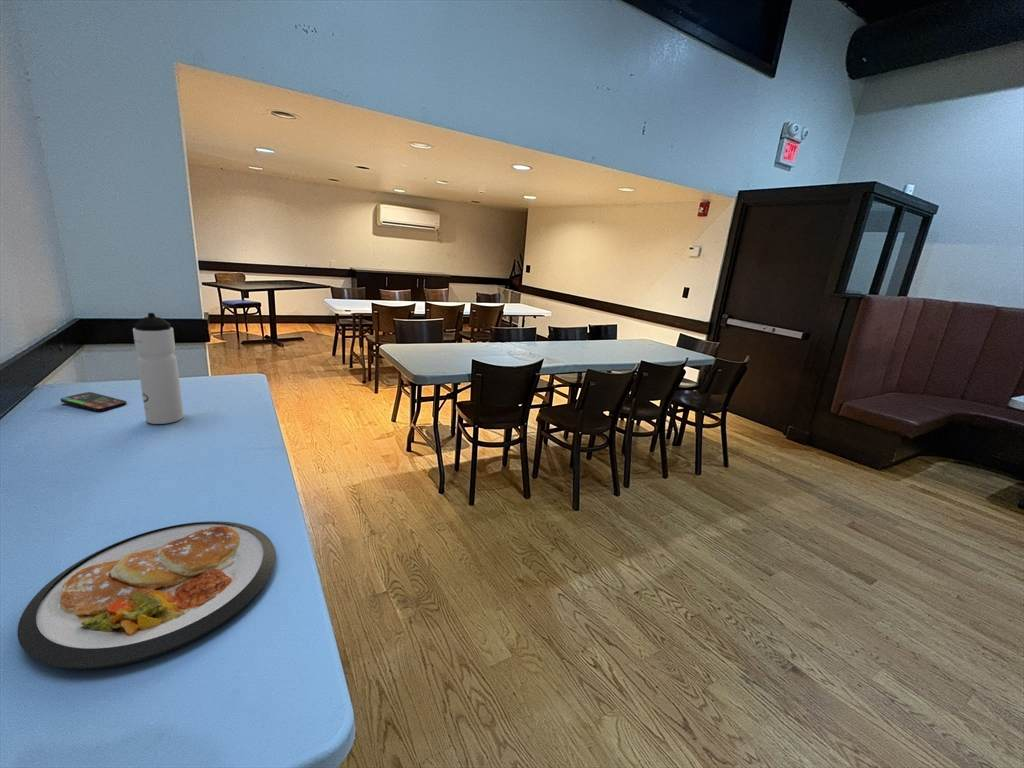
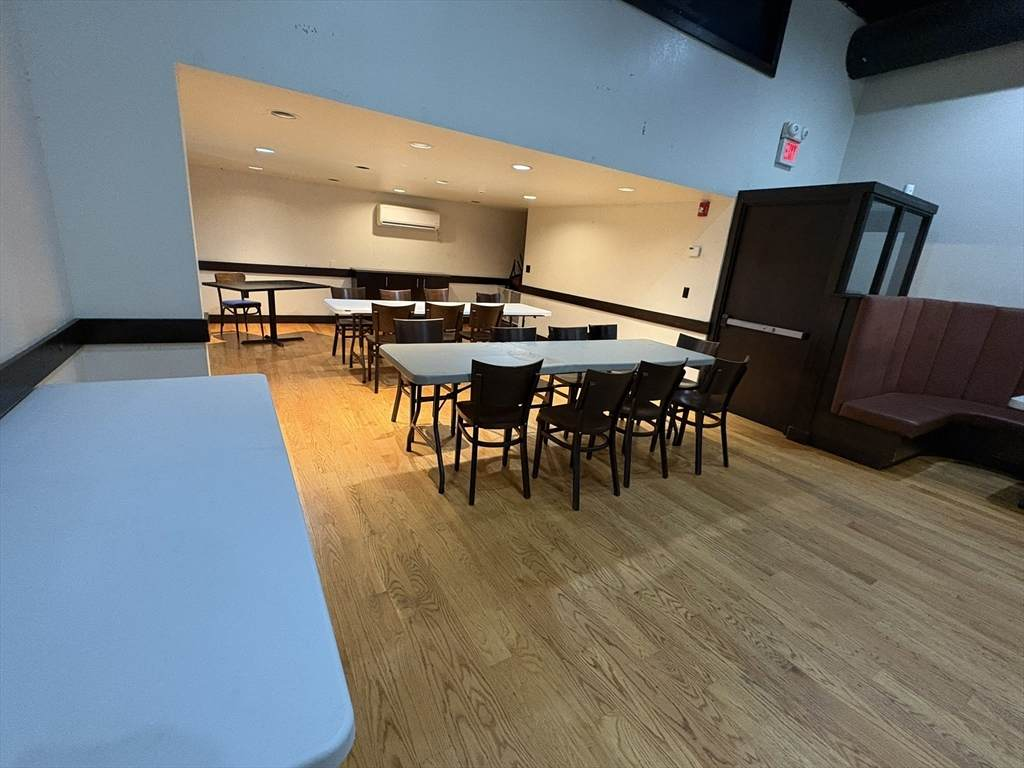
- water bottle [132,312,185,425]
- dish [16,520,277,670]
- smartphone [60,391,127,412]
